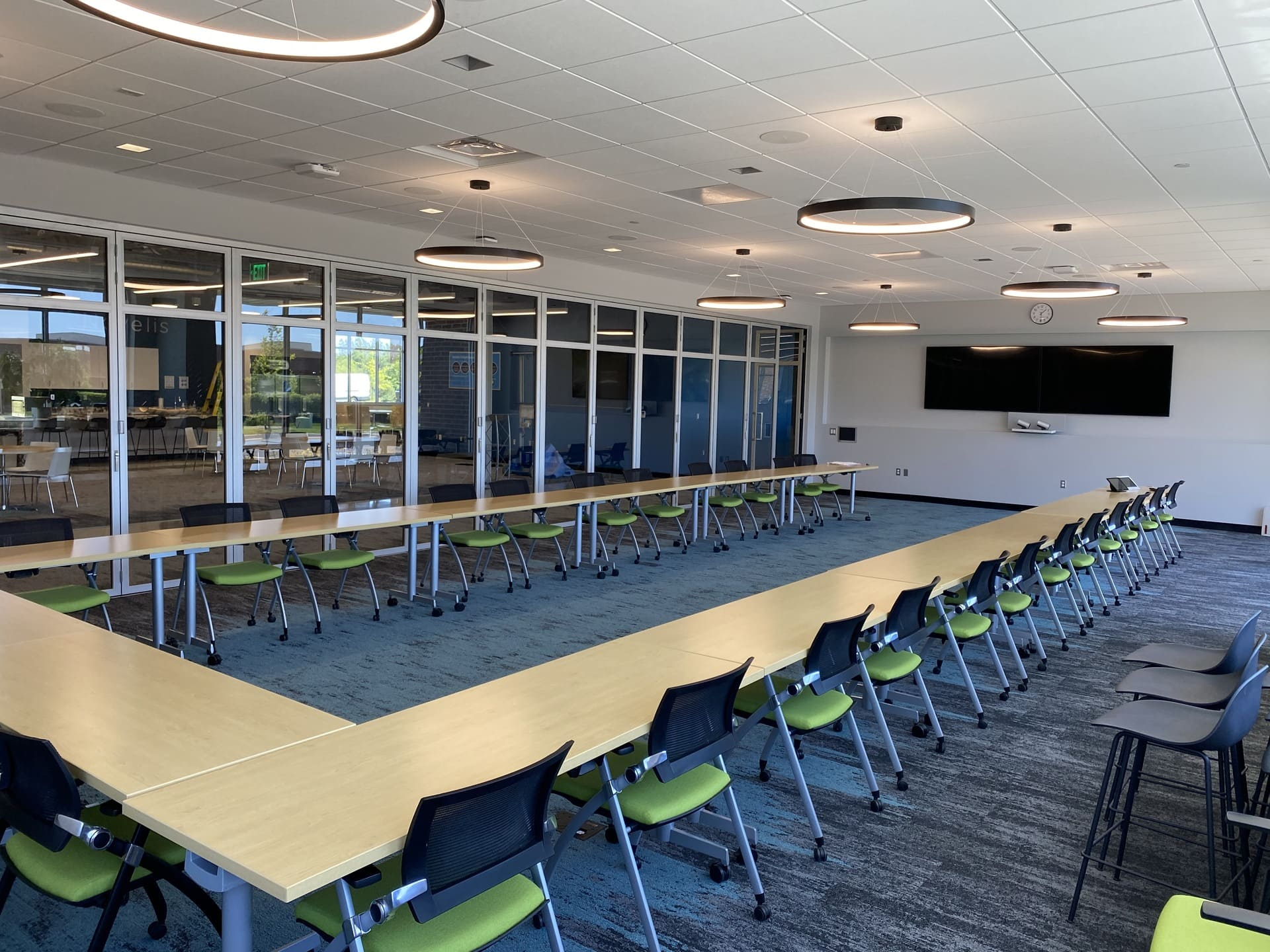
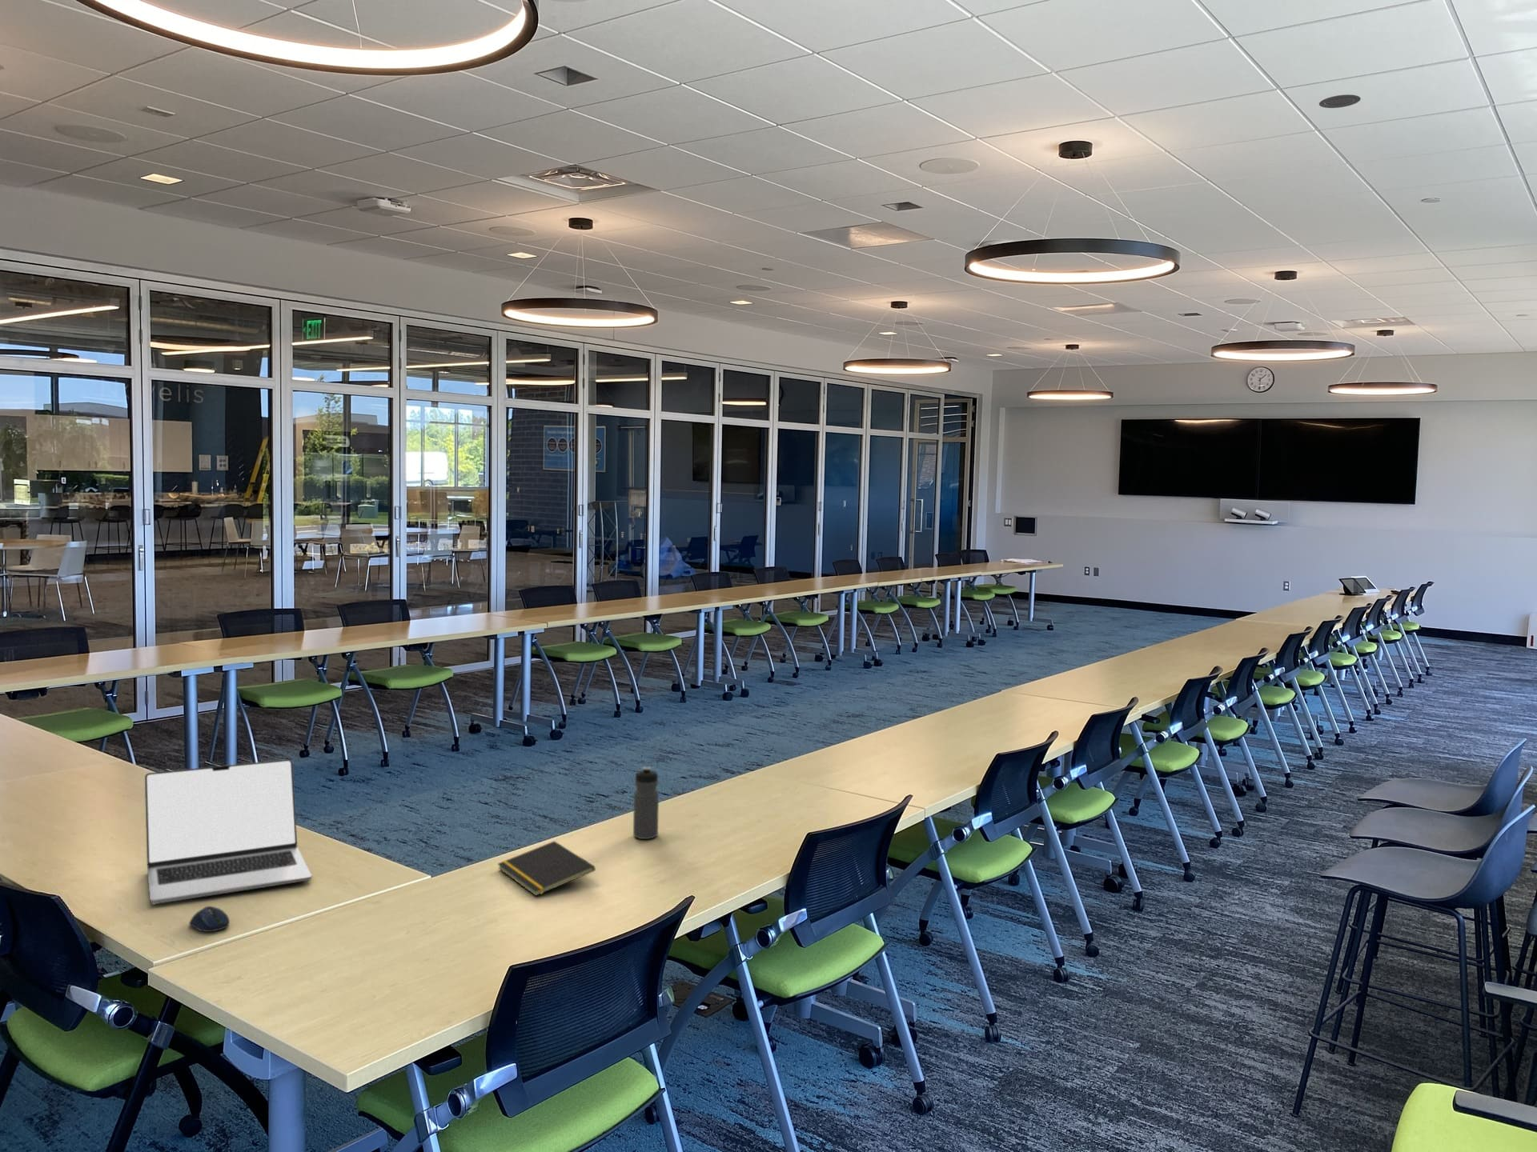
+ recessed light [1318,93,1362,109]
+ water bottle [633,766,660,840]
+ notepad [497,840,597,897]
+ laptop [144,759,312,905]
+ computer mouse [188,905,231,933]
